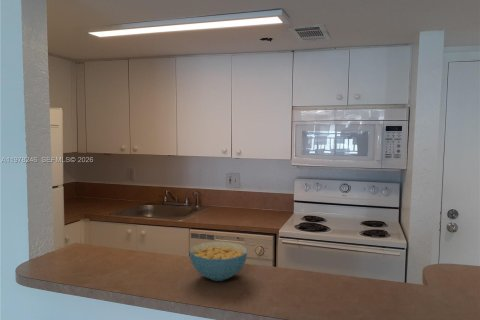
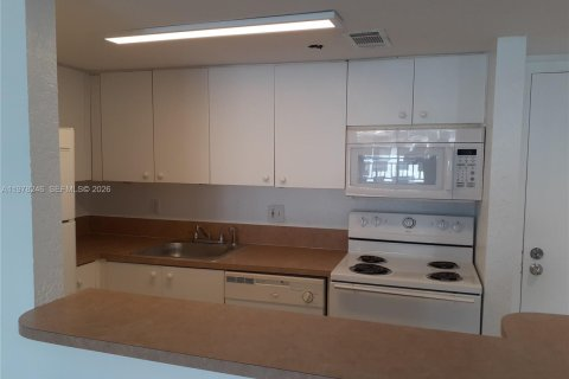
- cereal bowl [188,241,248,282]
